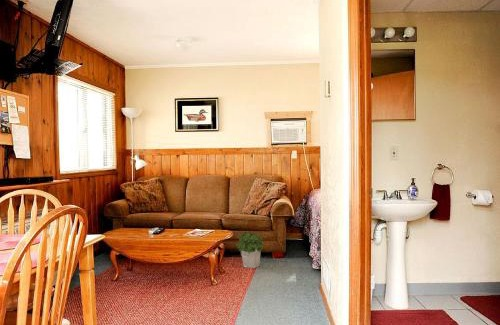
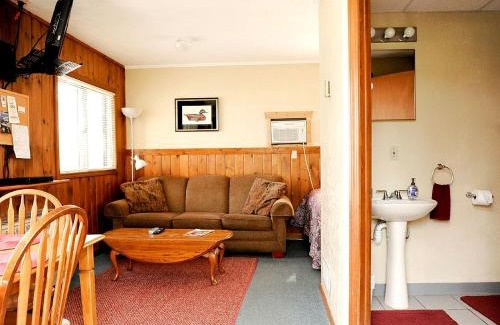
- potted plant [235,230,265,269]
